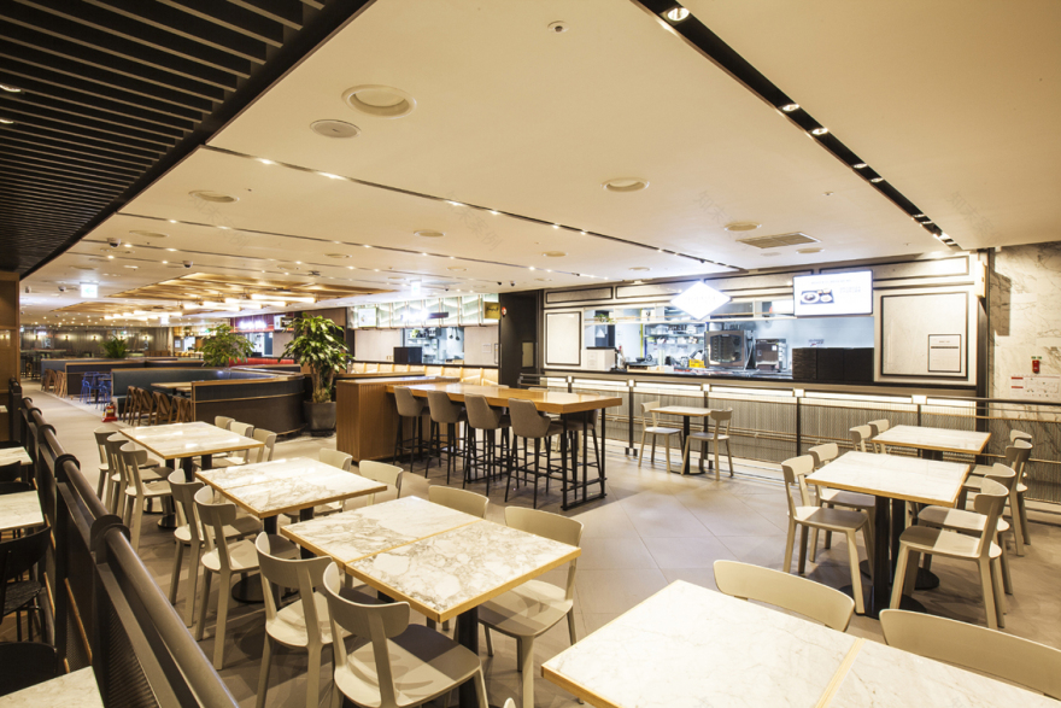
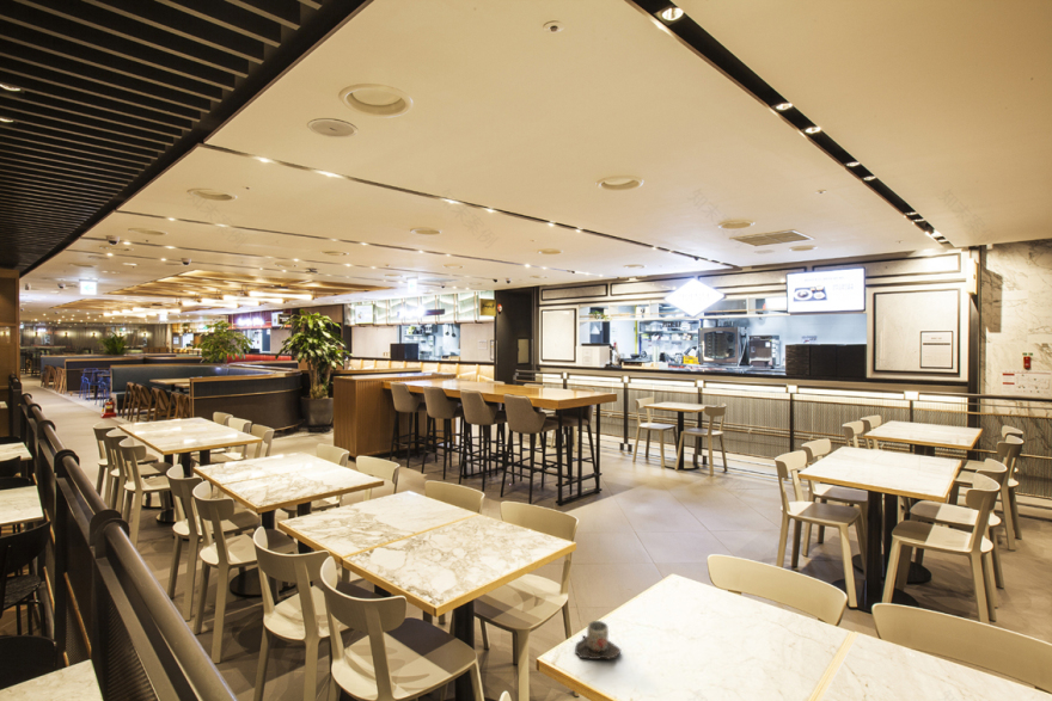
+ mug [574,620,622,660]
